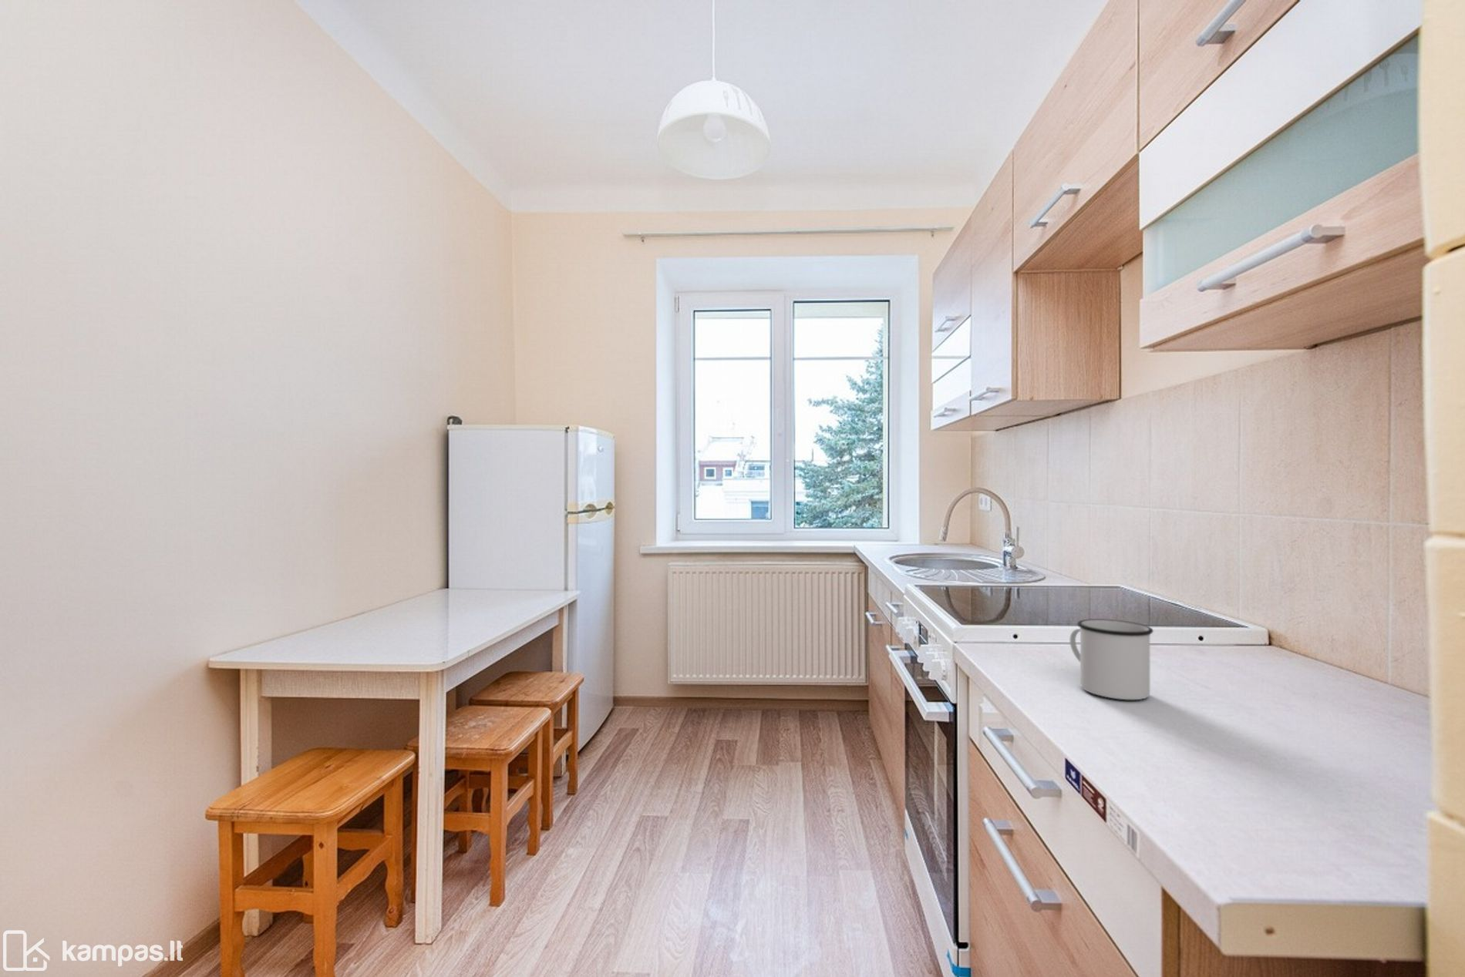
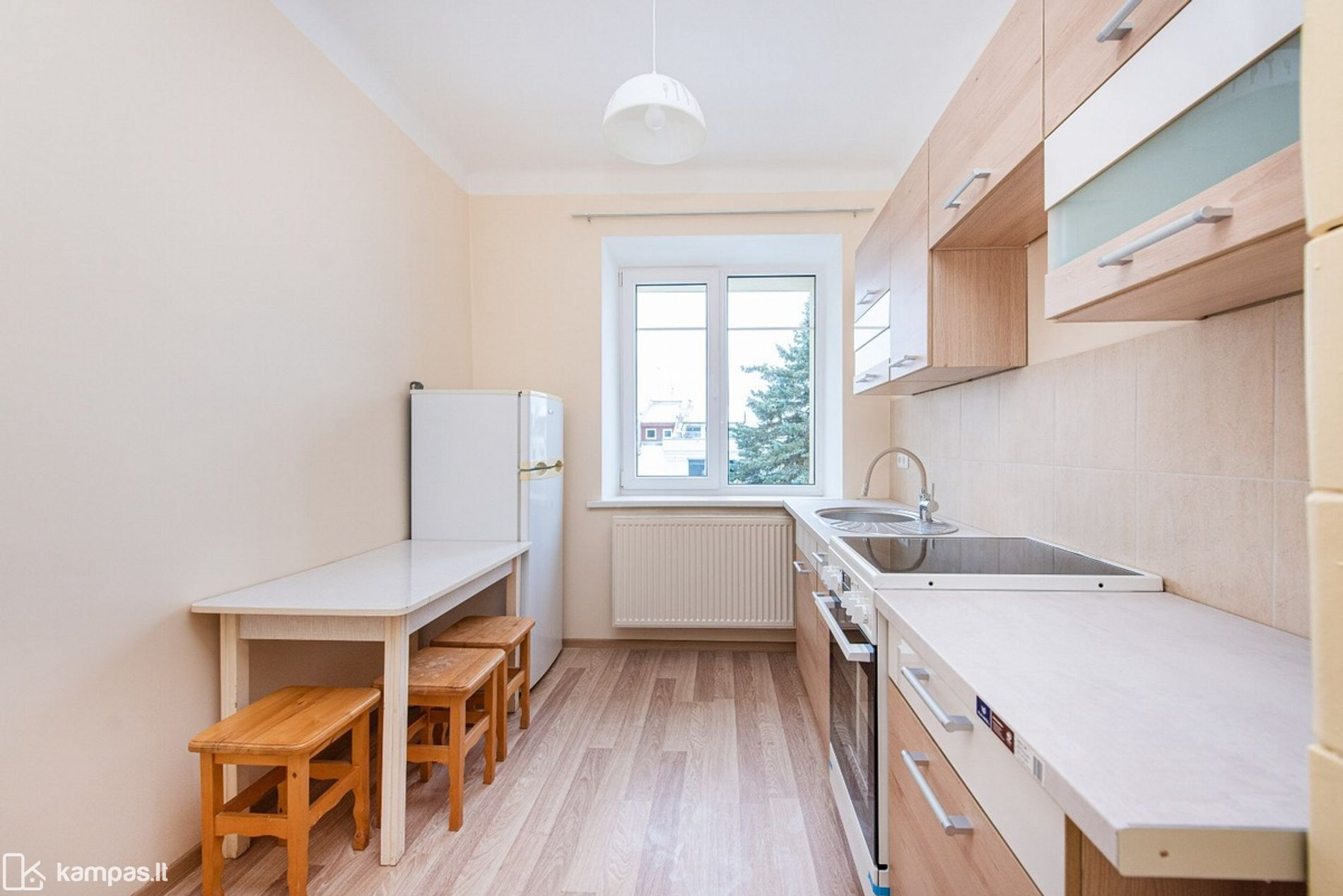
- mug [1069,618,1154,700]
